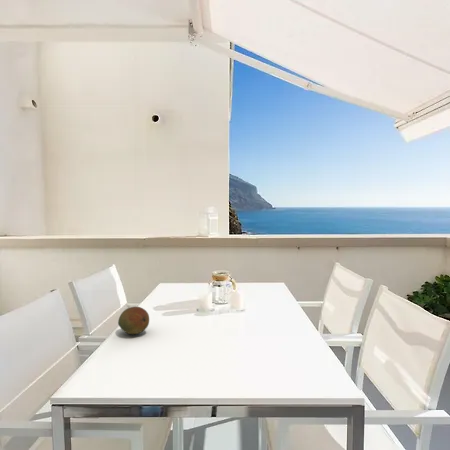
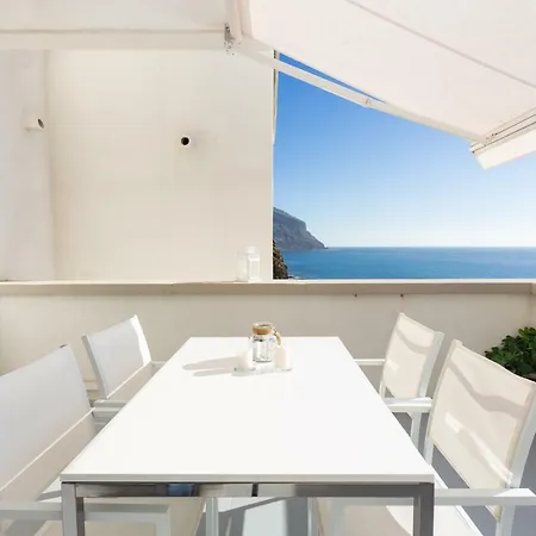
- fruit [117,306,150,335]
